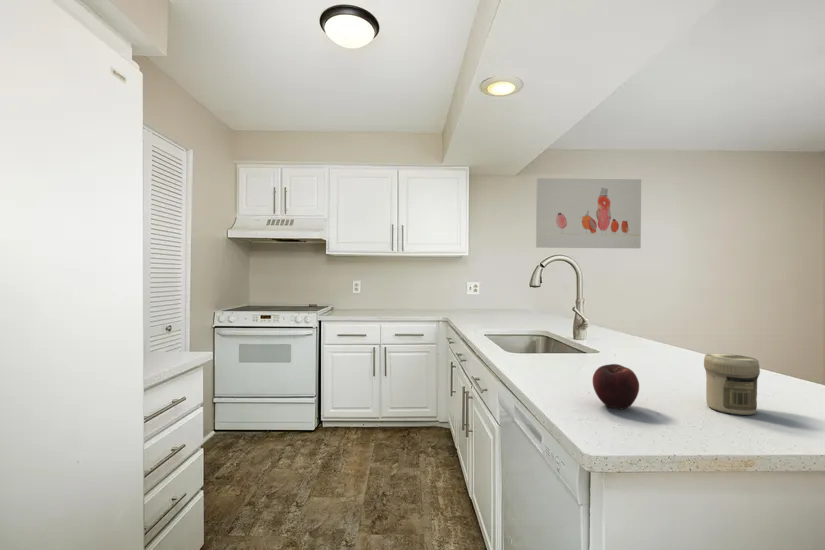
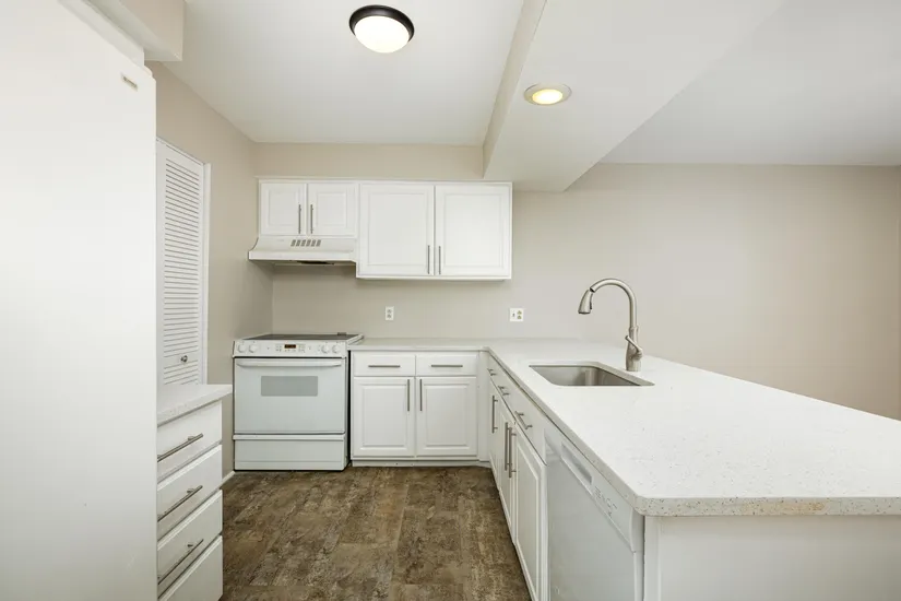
- jar [703,353,761,416]
- wall art [535,177,642,250]
- fruit [592,363,640,410]
